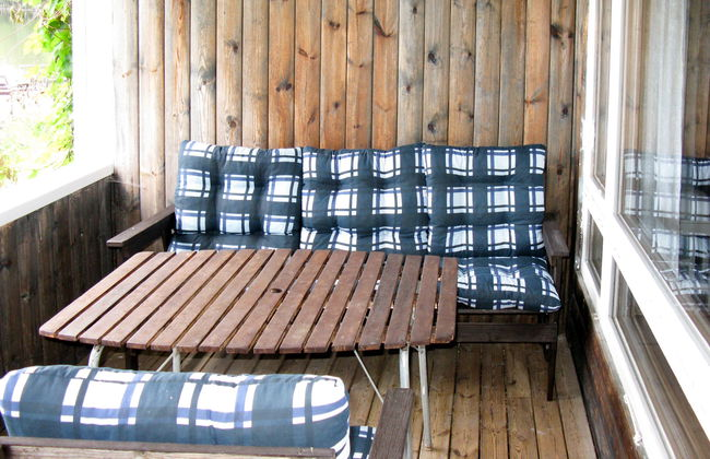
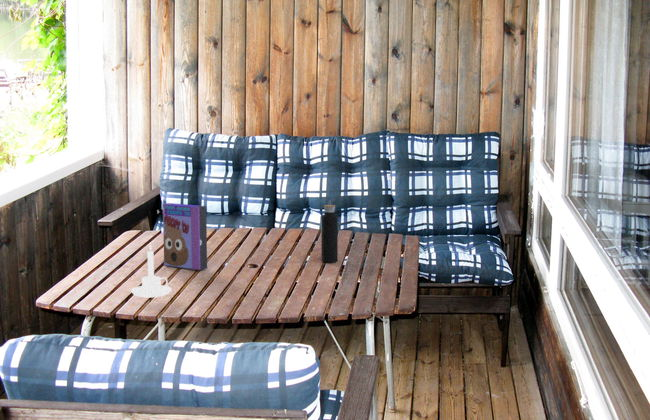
+ cereal box [162,202,208,271]
+ candle holder [130,243,172,298]
+ water bottle [320,200,339,263]
